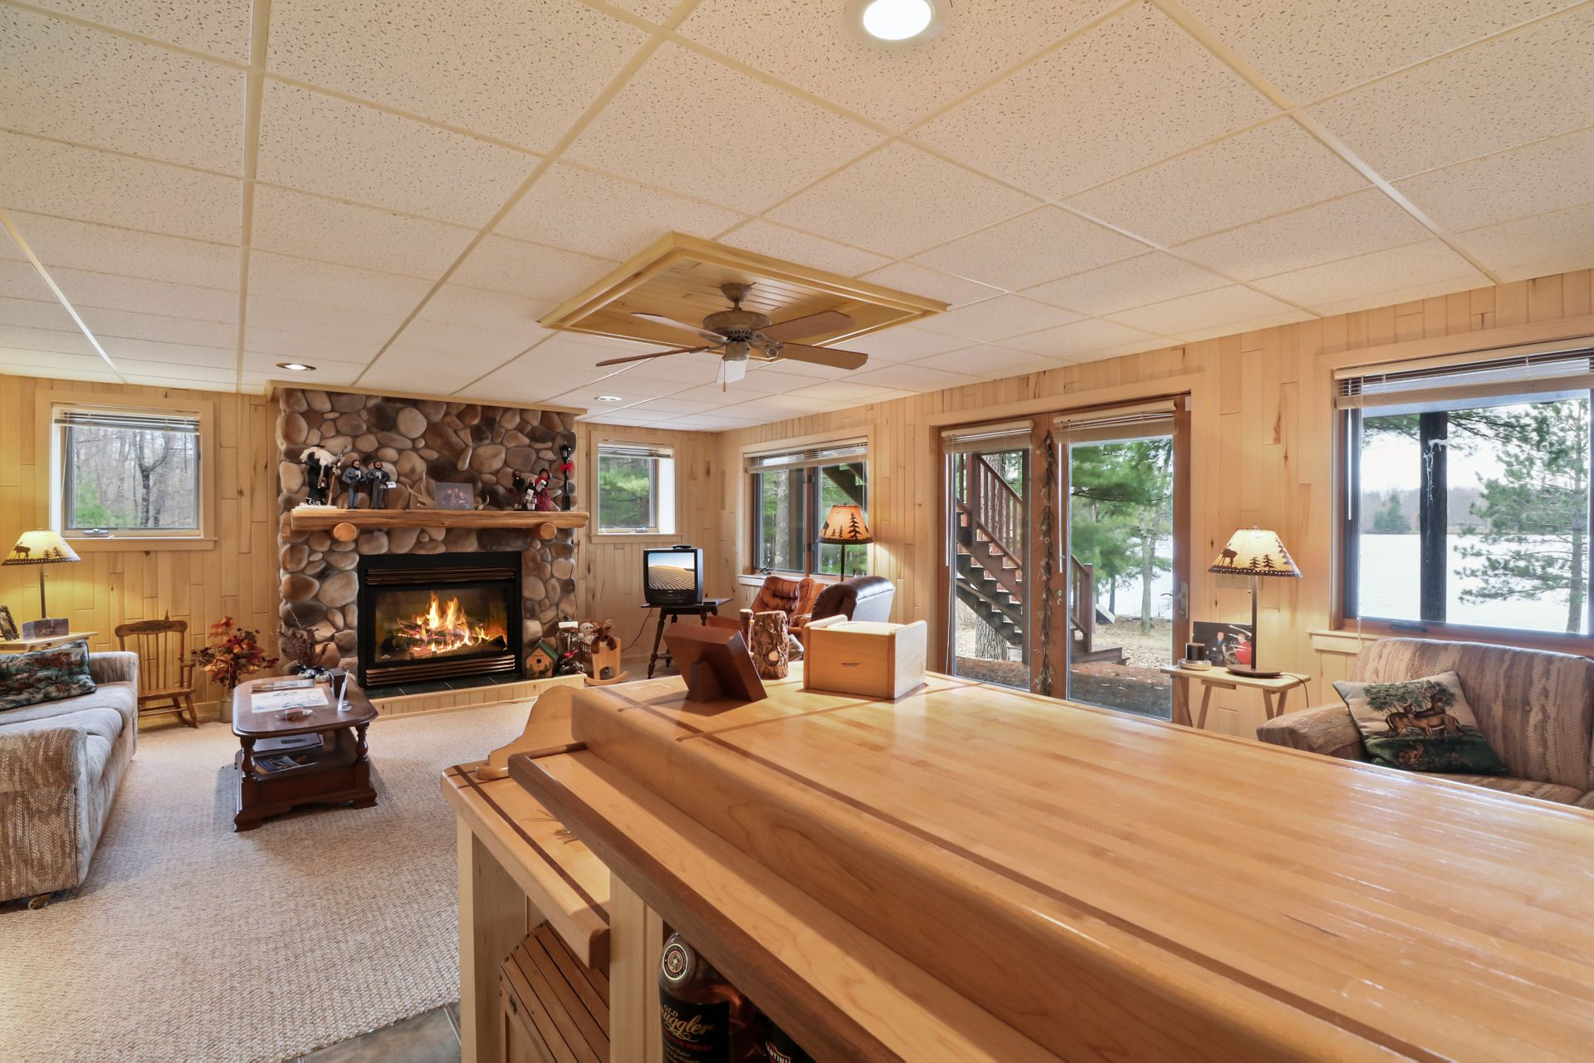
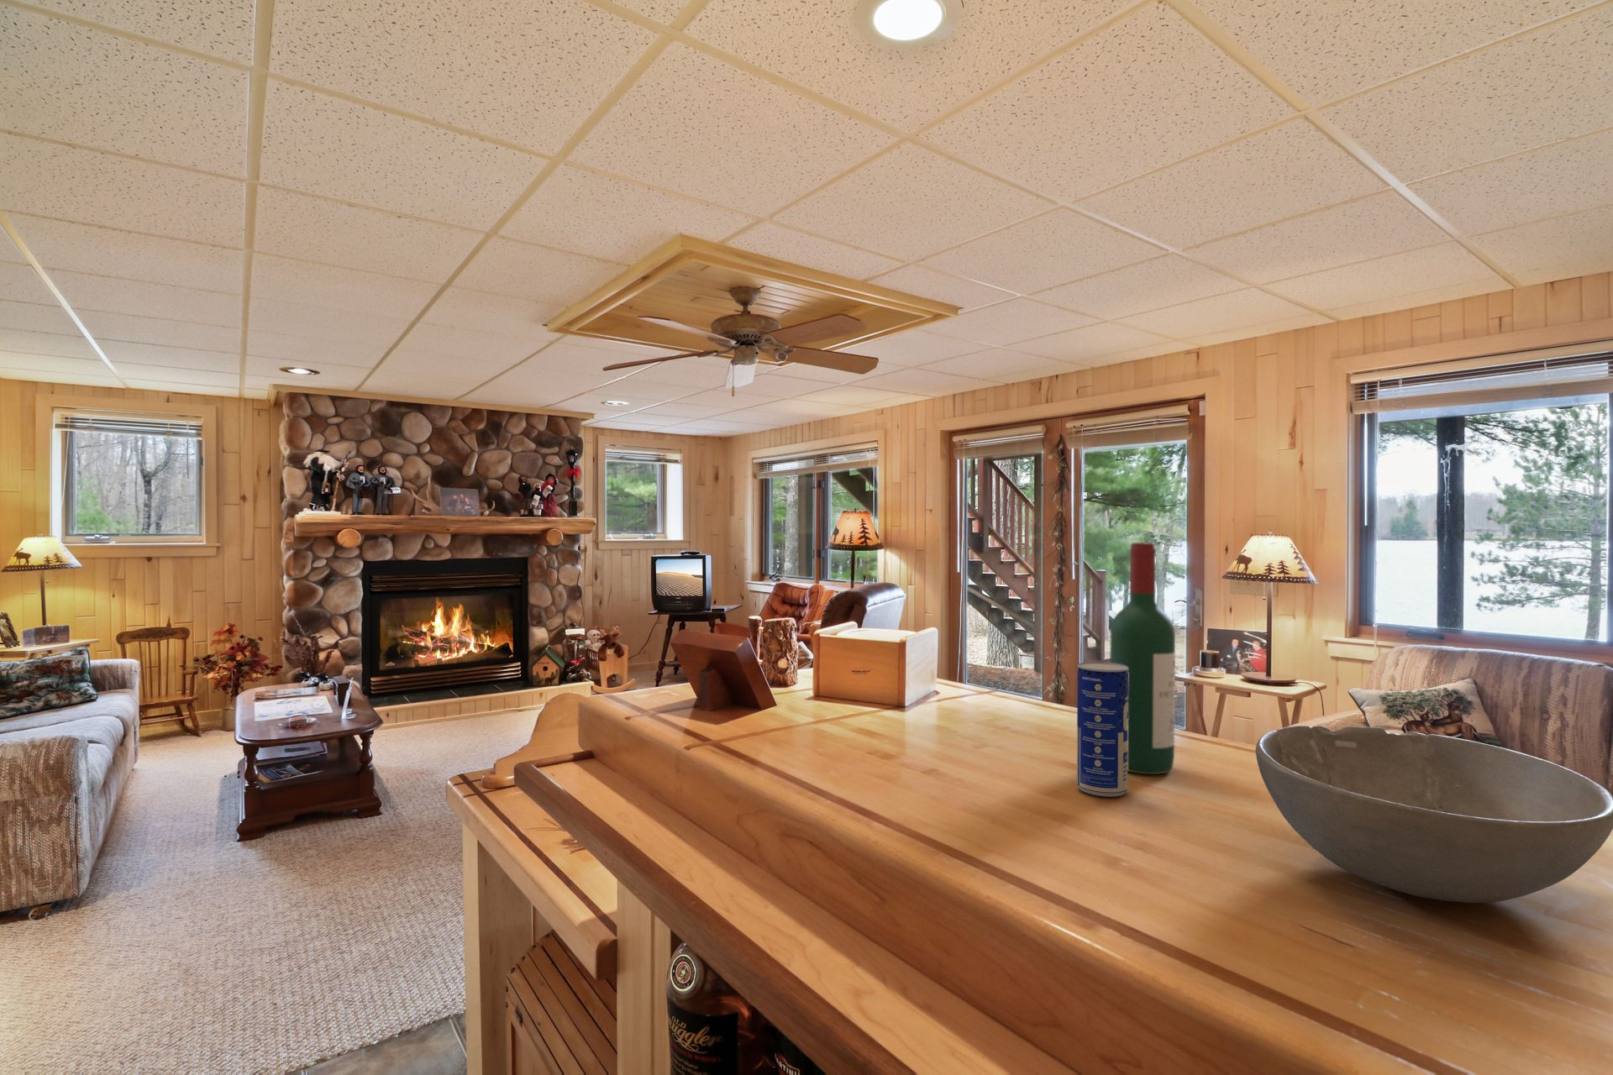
+ beverage can [1077,661,1128,798]
+ bowl [1255,725,1613,903]
+ wine bottle [1109,541,1176,775]
